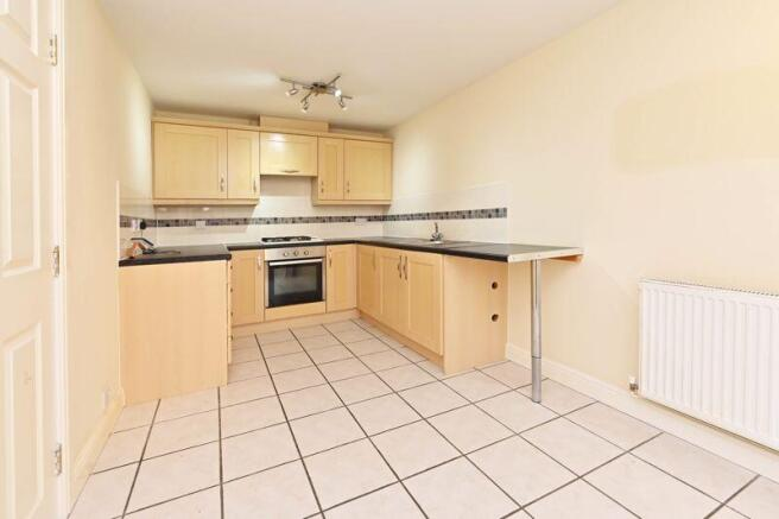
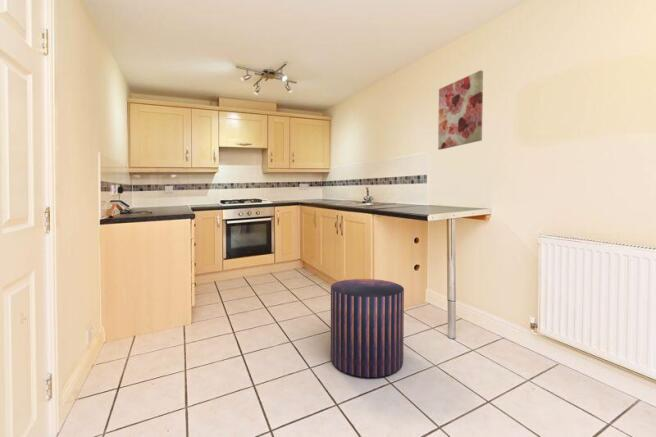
+ wall art [437,69,484,151]
+ stool [330,278,405,378]
